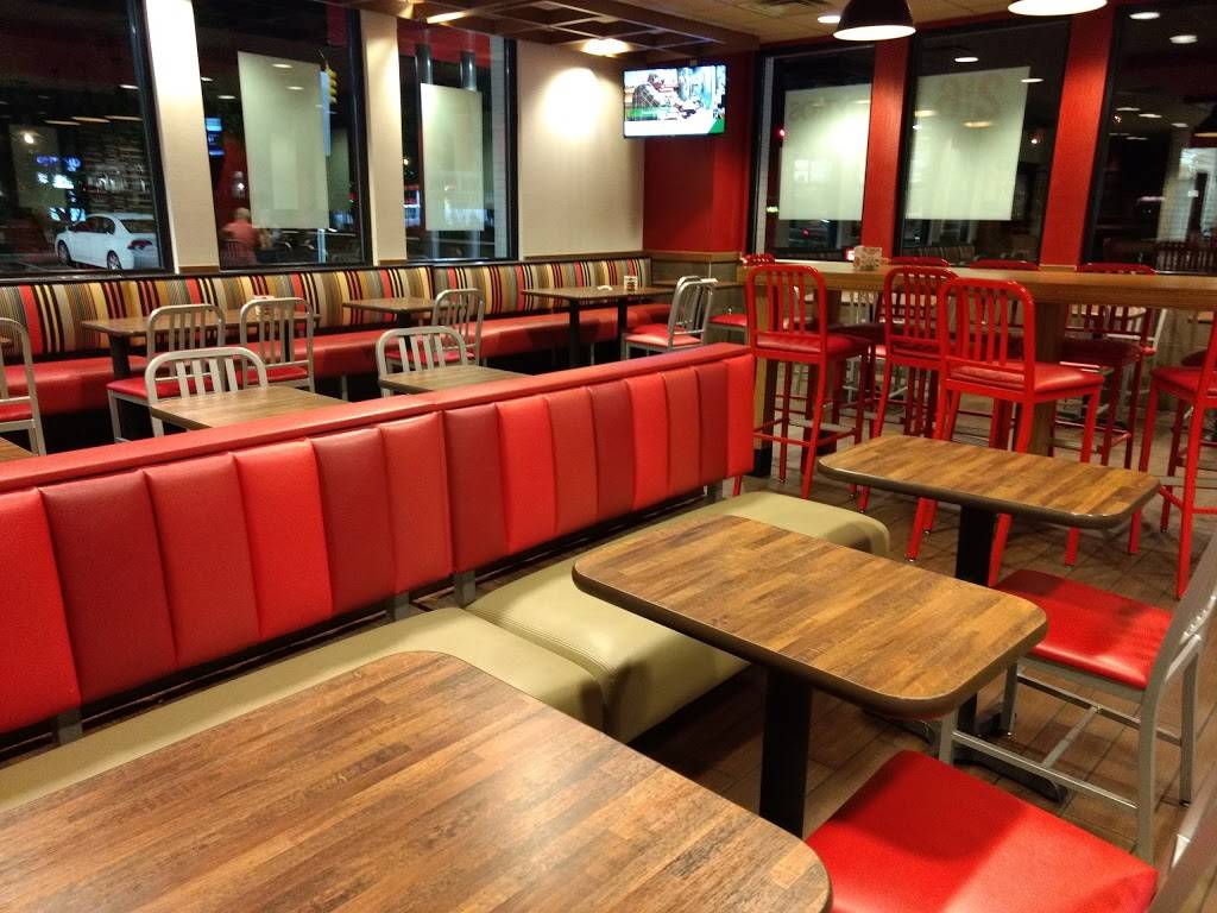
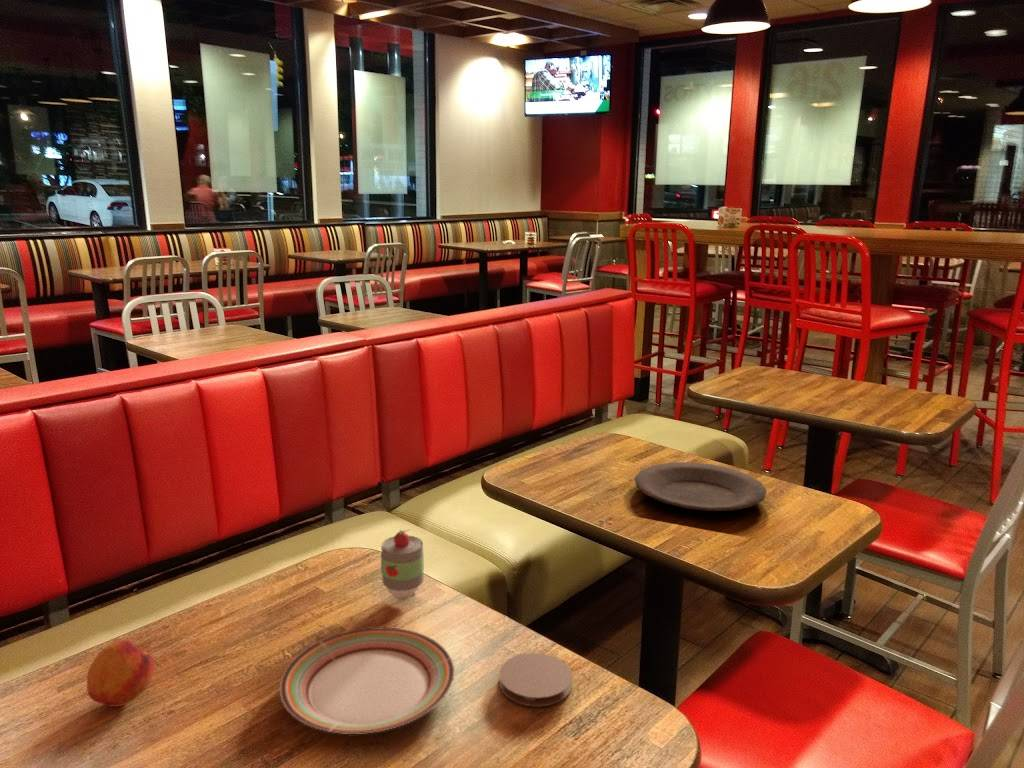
+ coaster [498,652,573,708]
+ plate [279,626,455,735]
+ plate [634,461,768,512]
+ beverage cup [380,529,425,600]
+ fruit [86,639,155,708]
